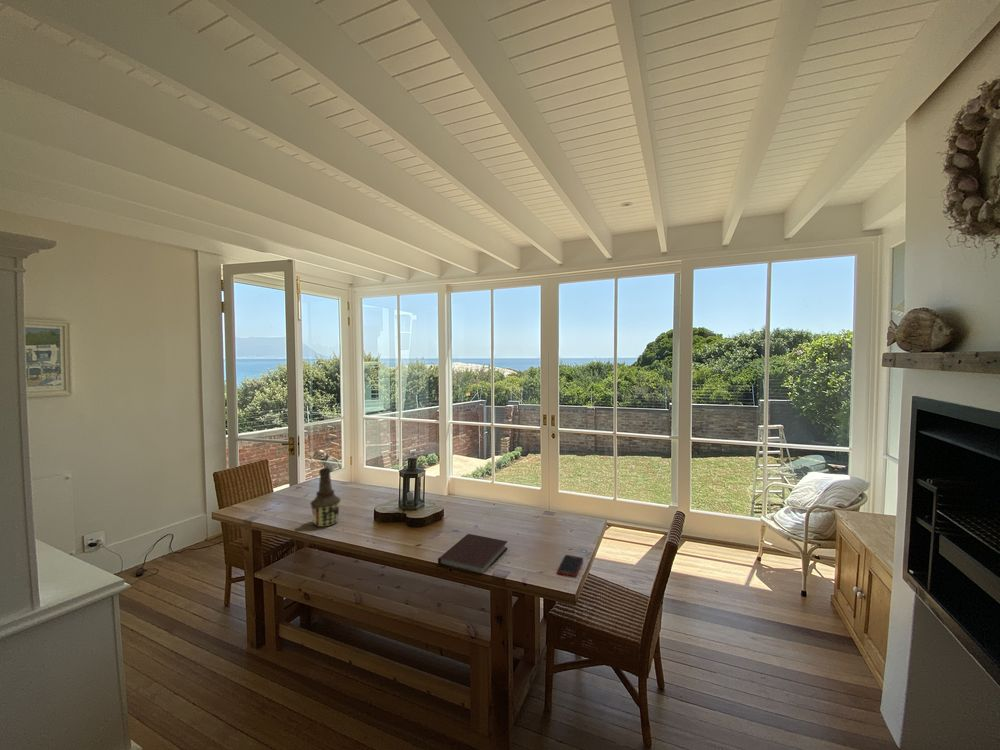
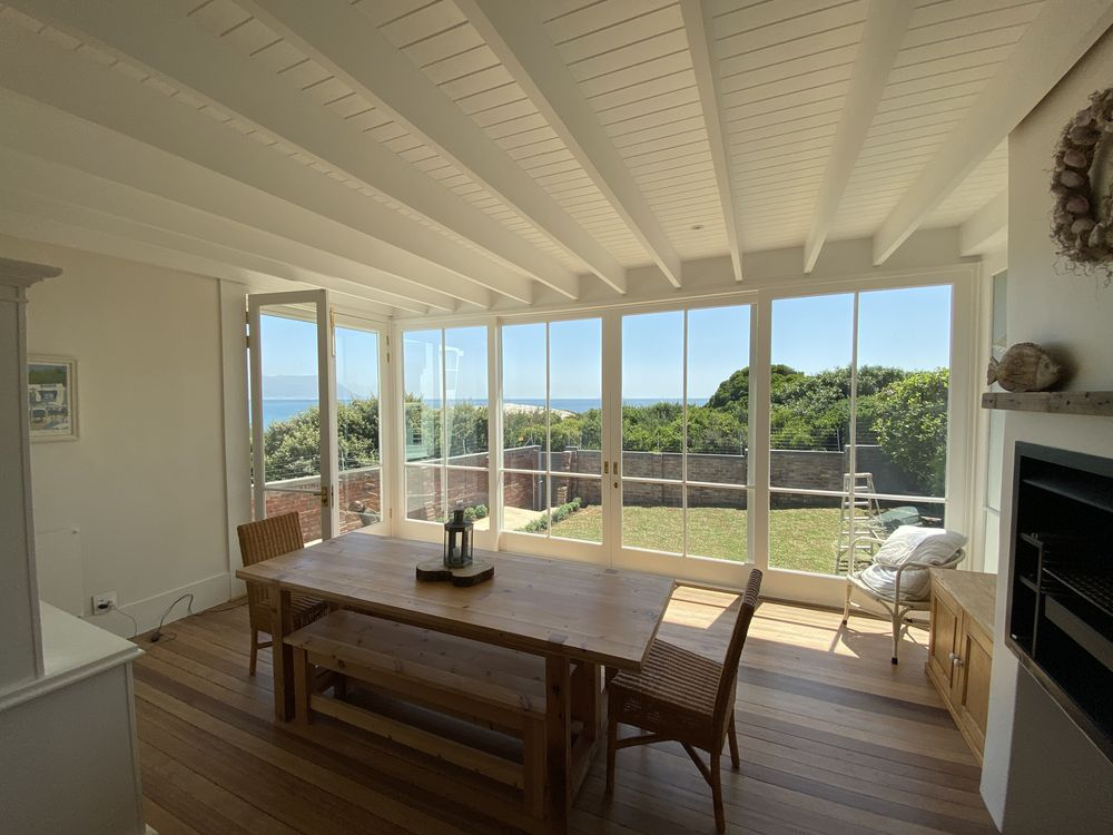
- cell phone [556,554,584,578]
- bottle [309,467,341,528]
- notebook [437,533,509,574]
